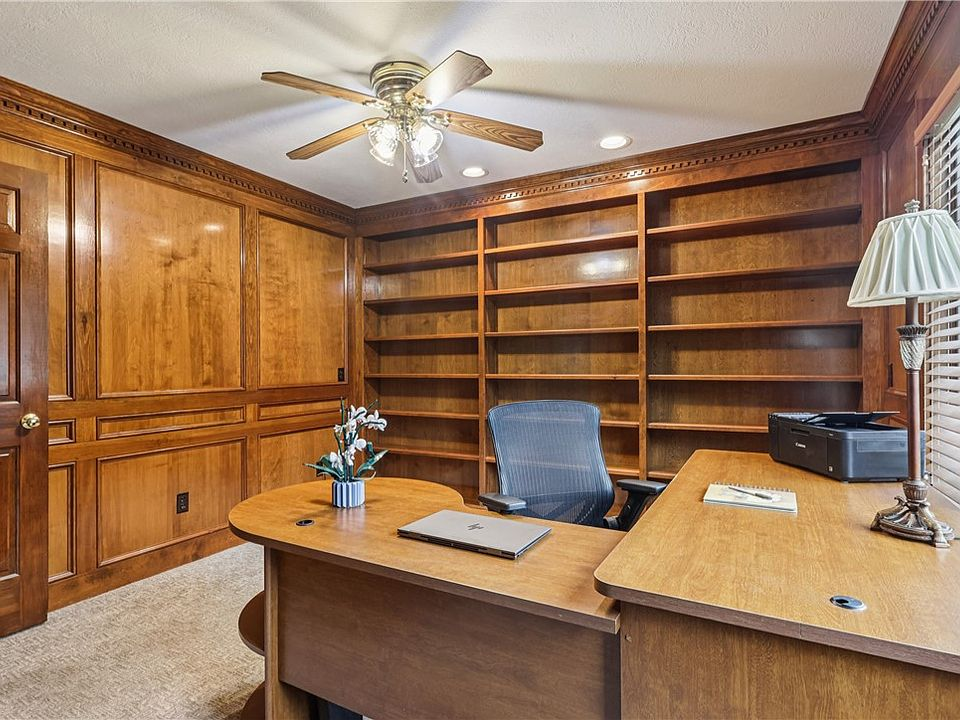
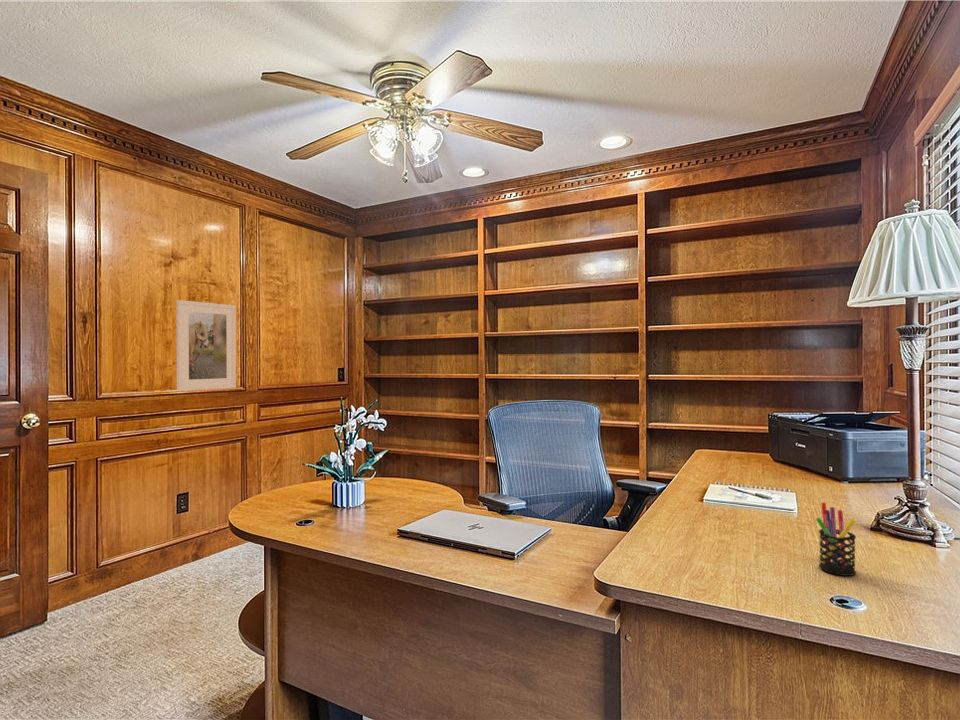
+ pen holder [815,502,857,577]
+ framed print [175,299,237,392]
